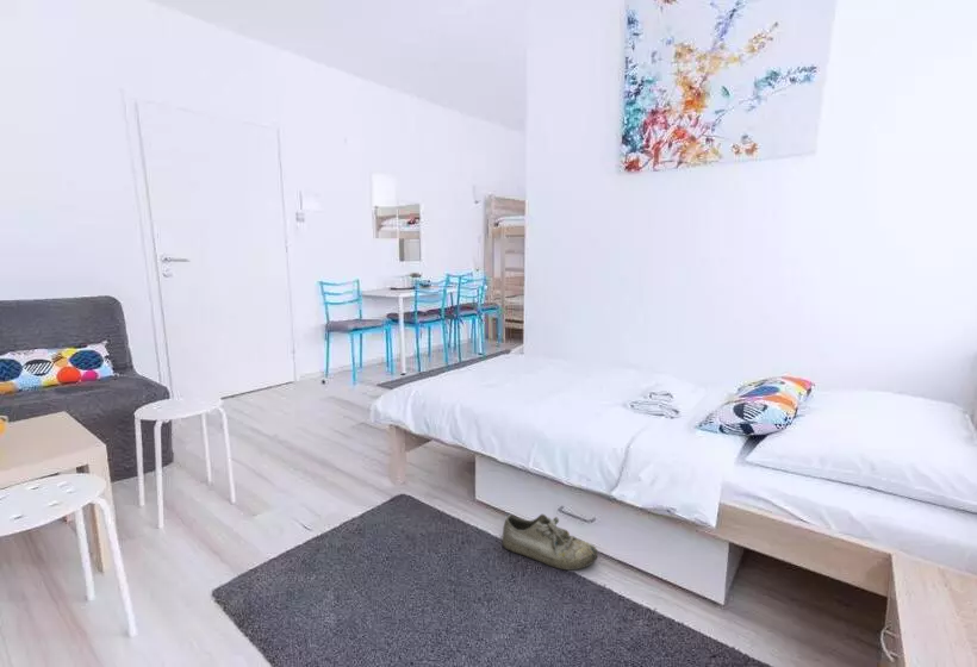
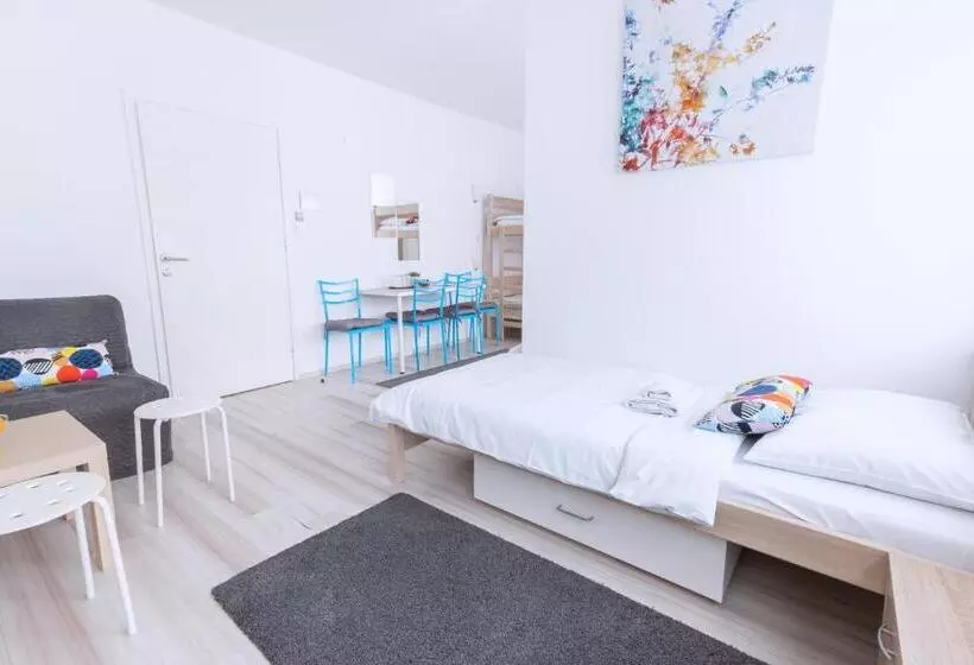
- shoe [500,513,598,572]
